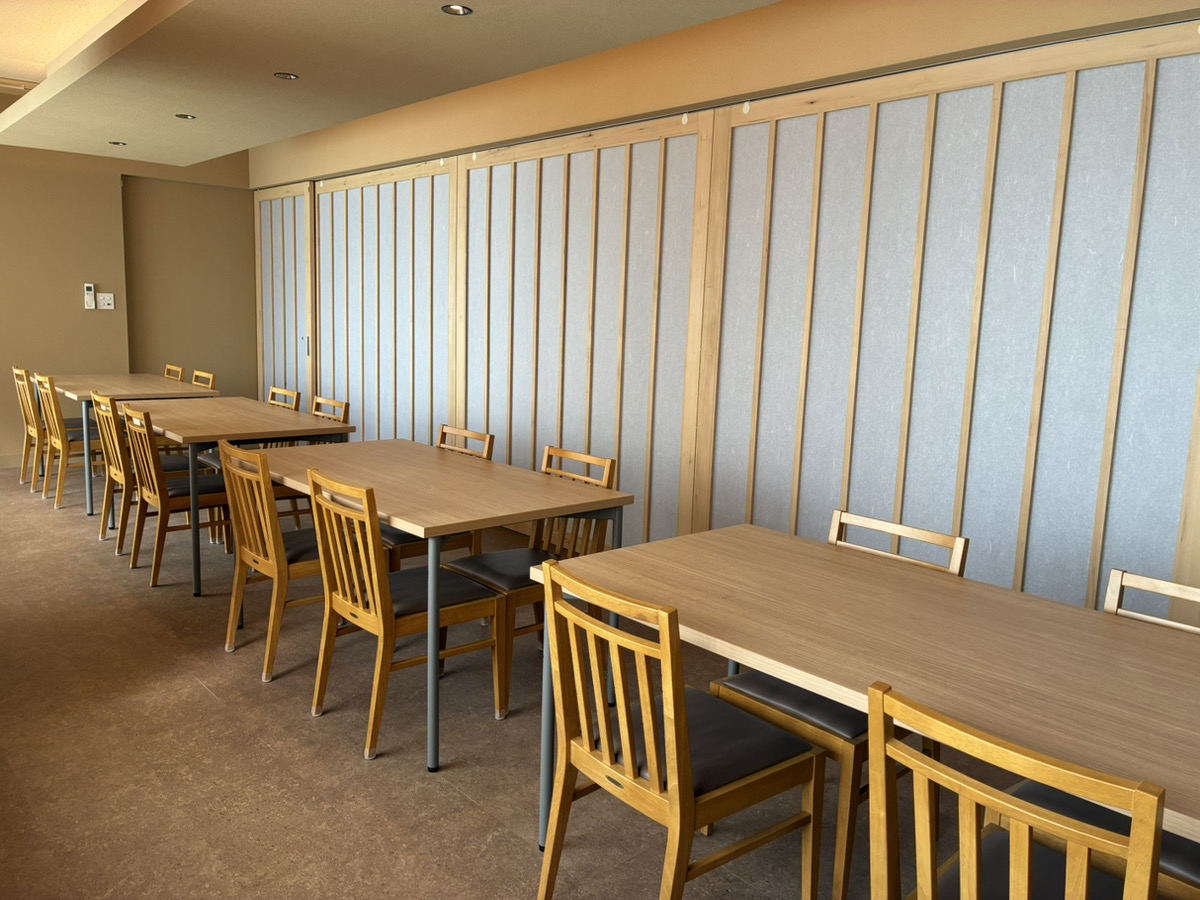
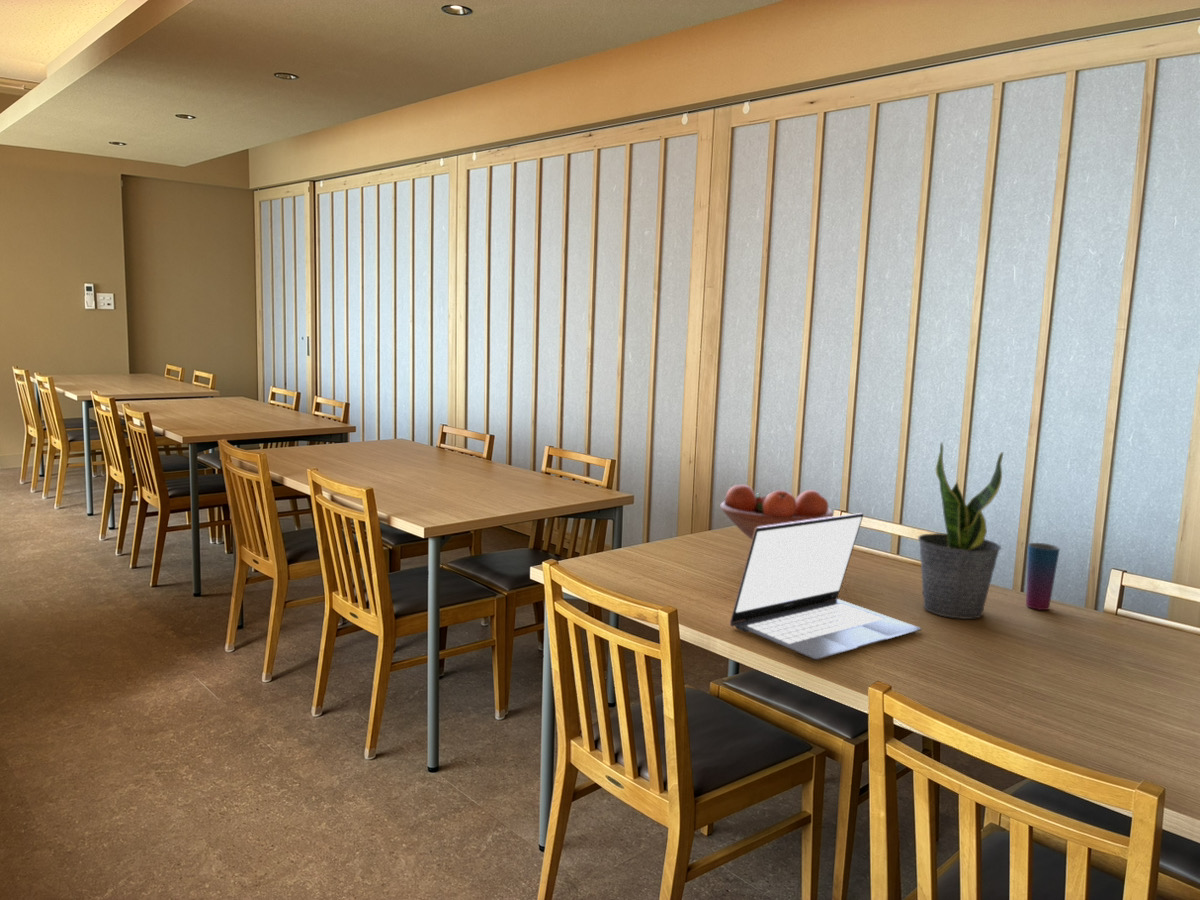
+ laptop [729,512,923,661]
+ potted plant [917,441,1004,620]
+ fruit bowl [719,484,834,541]
+ cup [1025,542,1061,611]
